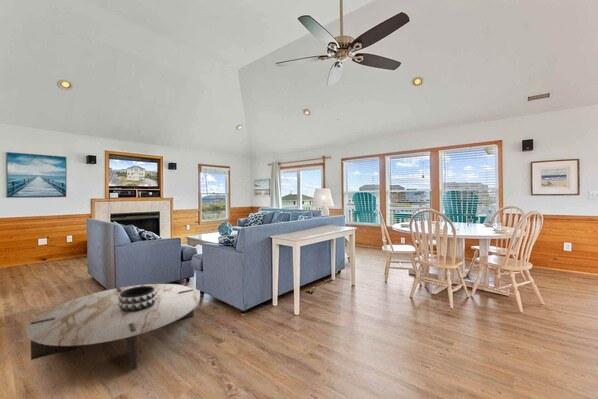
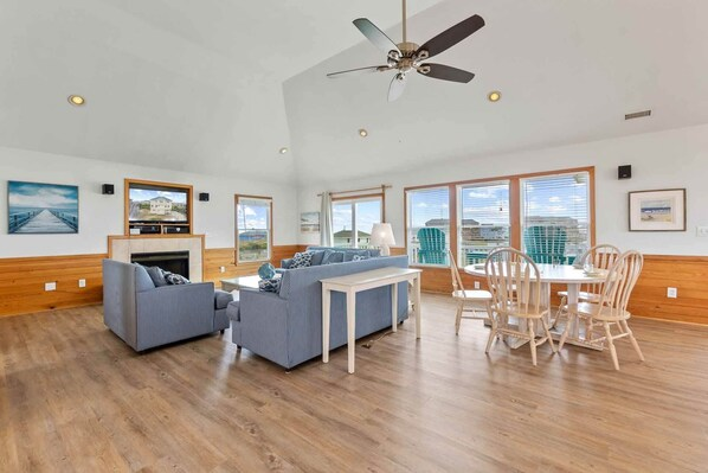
- decorative bowl [118,286,157,312]
- coffee table [25,283,201,370]
